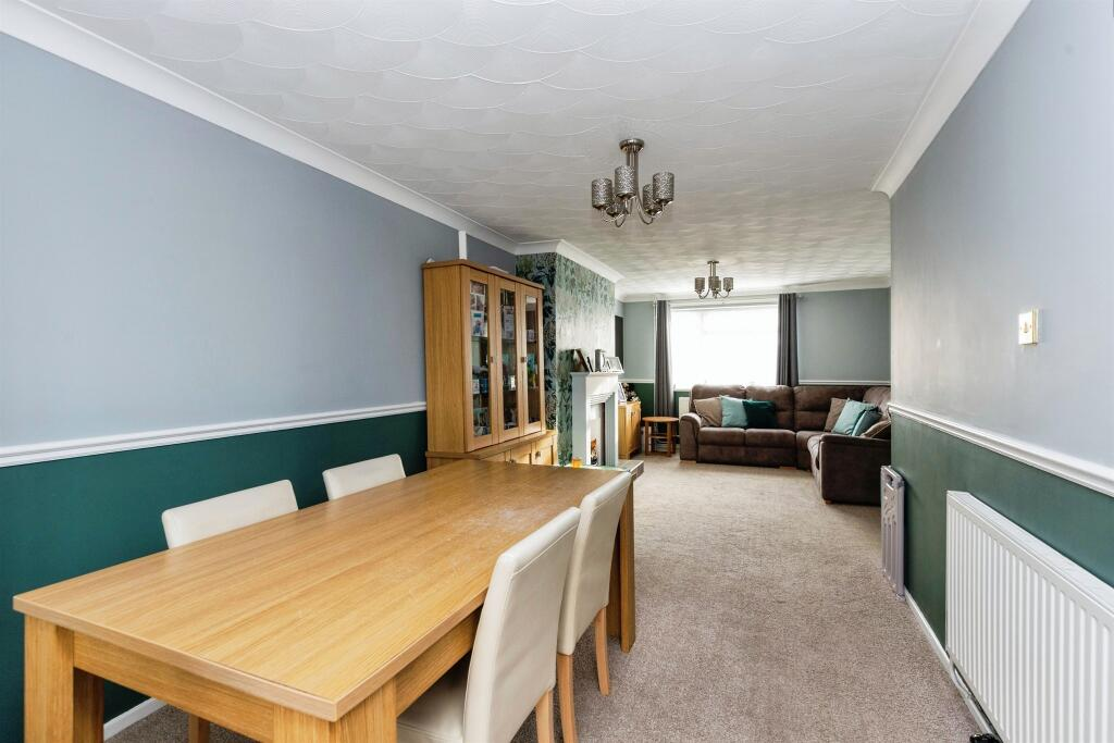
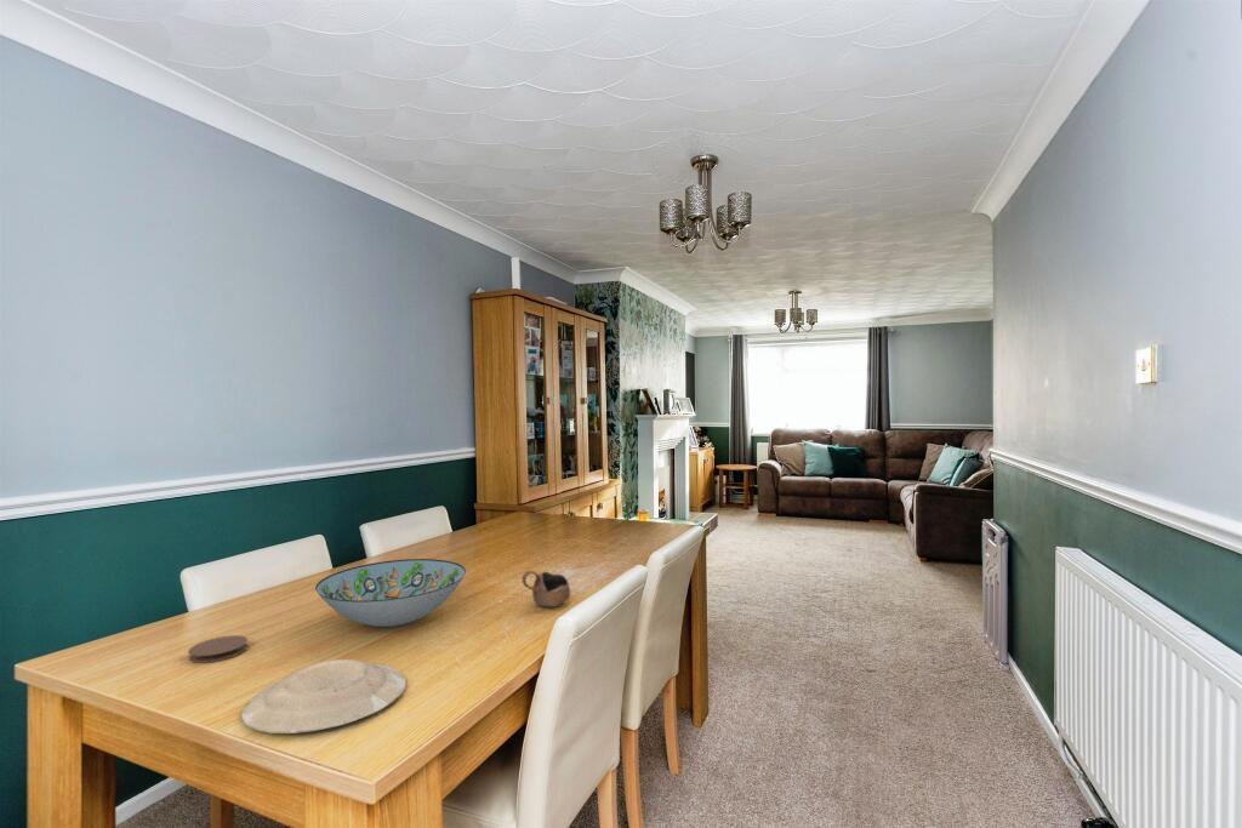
+ decorative bowl [314,558,467,628]
+ coaster [187,634,249,664]
+ cup [520,569,571,609]
+ plate [240,658,408,735]
